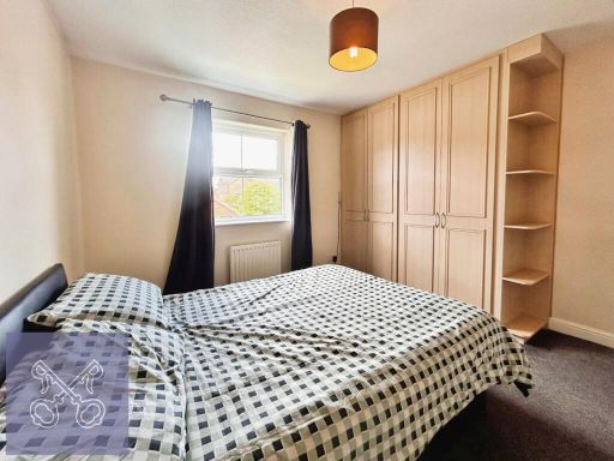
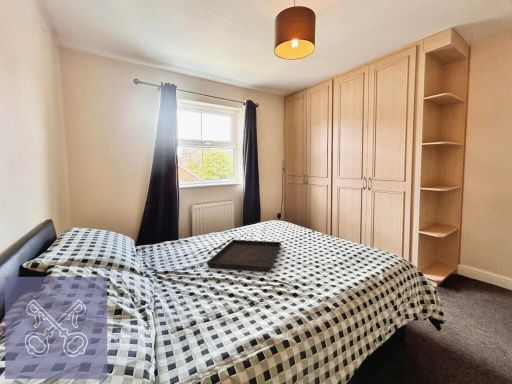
+ serving tray [206,239,282,273]
